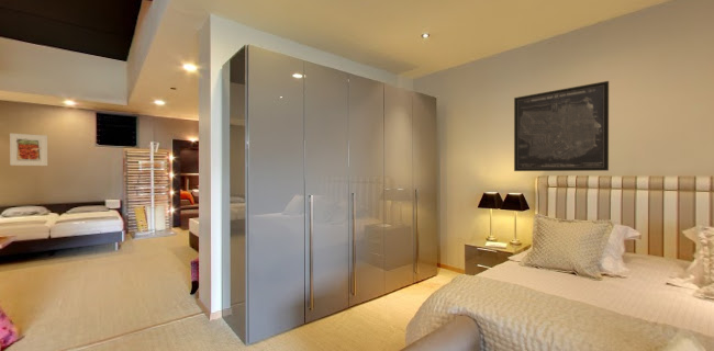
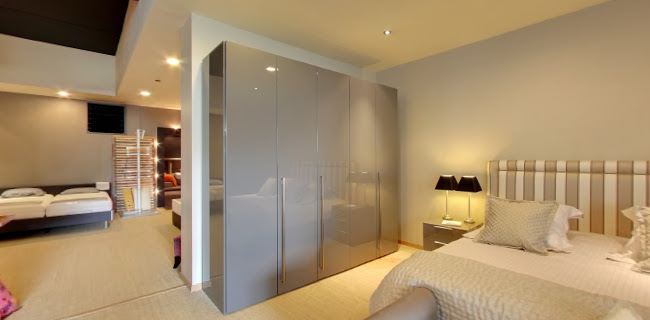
- wall art [513,80,610,172]
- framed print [9,133,48,167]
